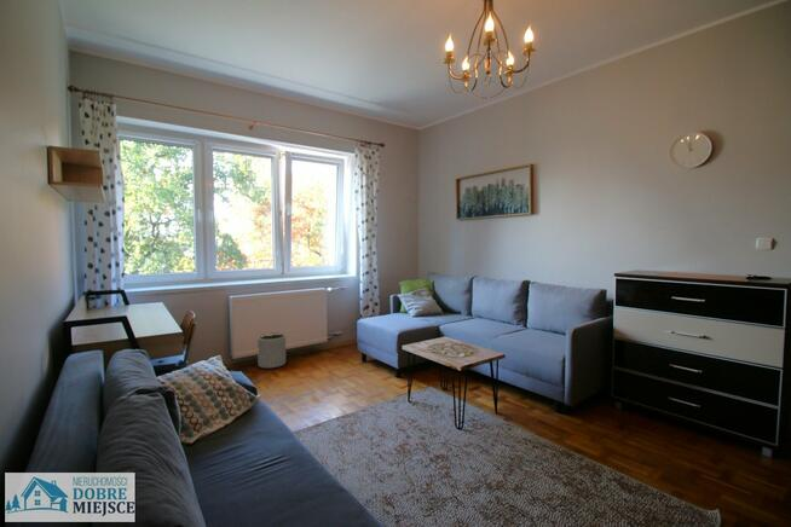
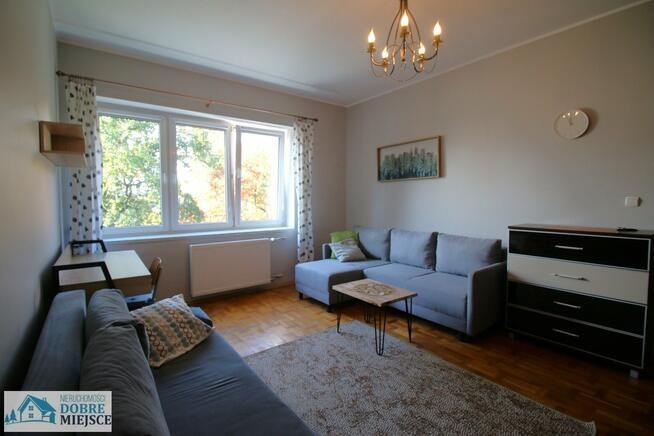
- plant pot [256,332,287,370]
